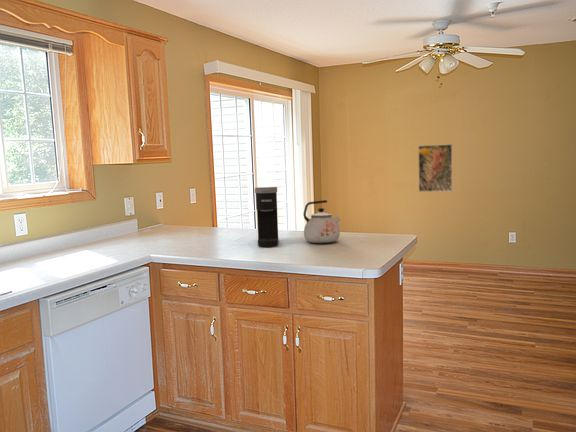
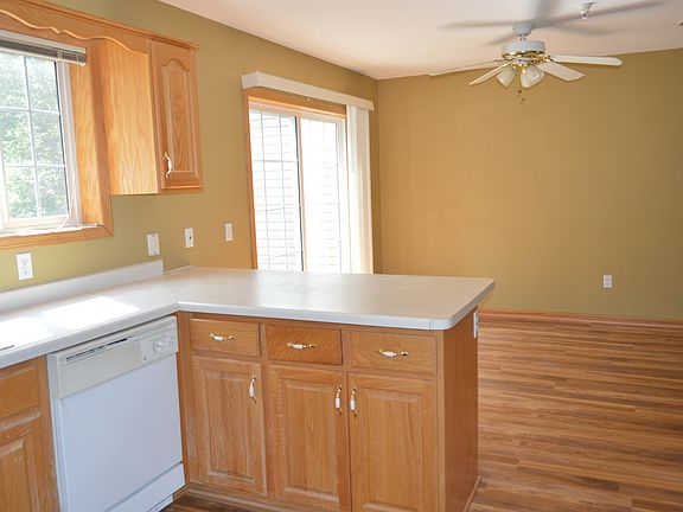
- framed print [417,143,453,193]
- kettle [302,199,341,244]
- coffee maker [254,186,279,248]
